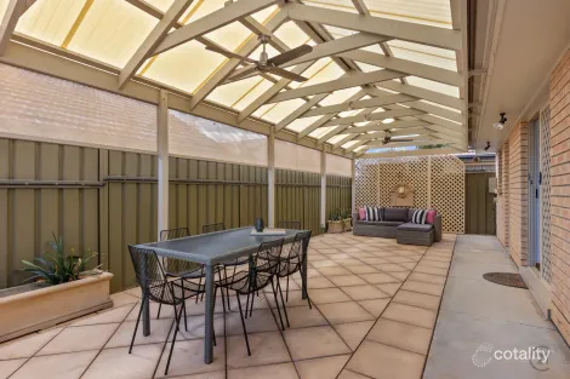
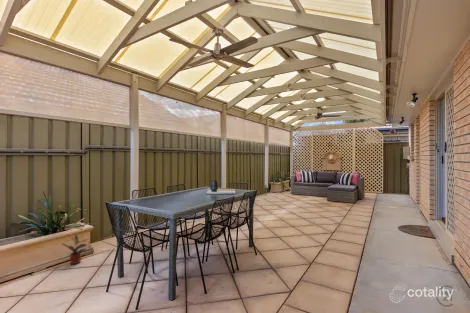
+ potted plant [61,233,89,265]
